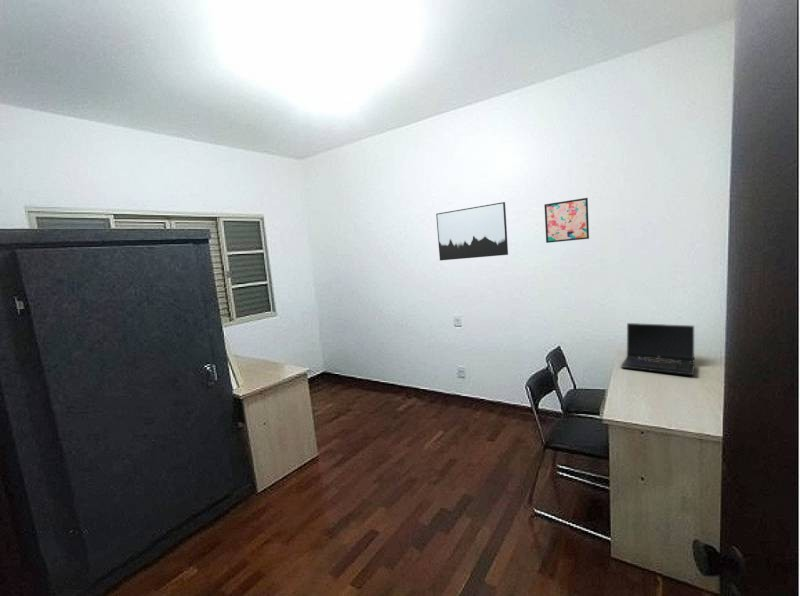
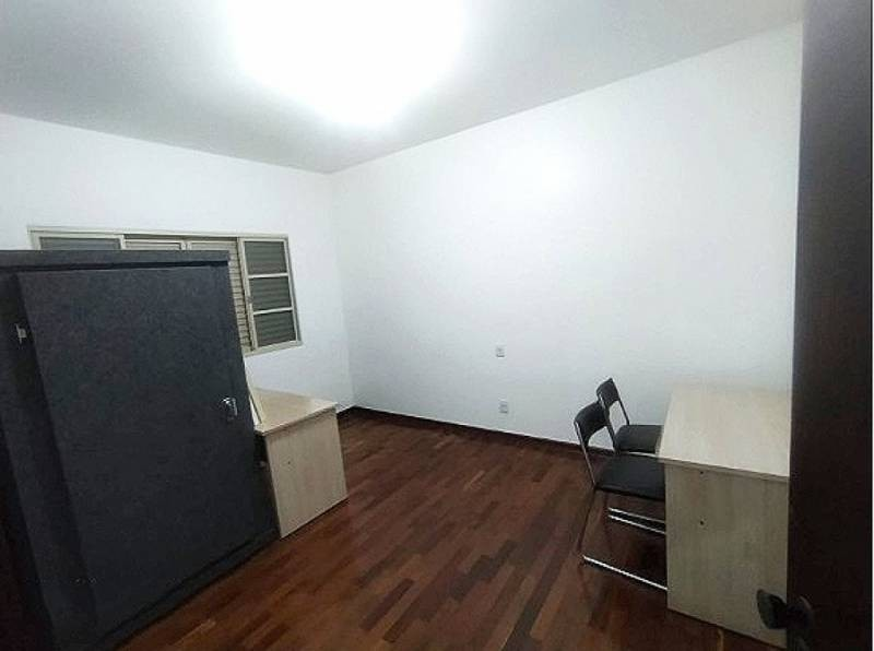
- laptop computer [620,322,696,376]
- wall art [435,201,509,261]
- wall art [544,197,590,244]
